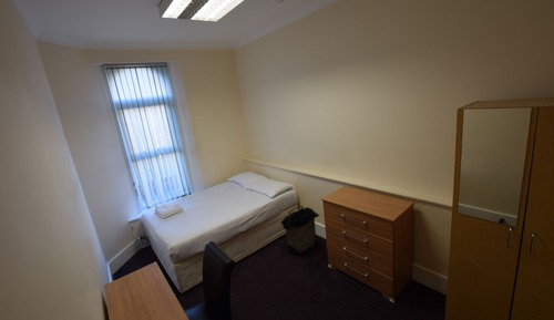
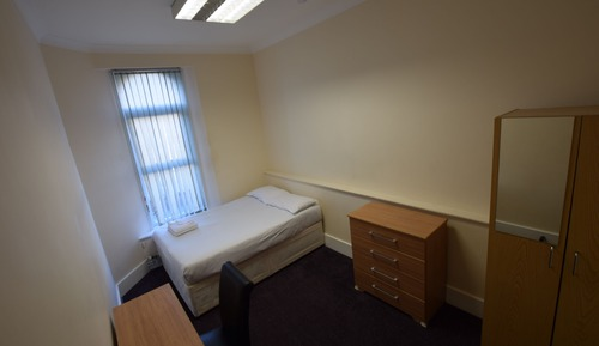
- laundry hamper [279,205,321,256]
